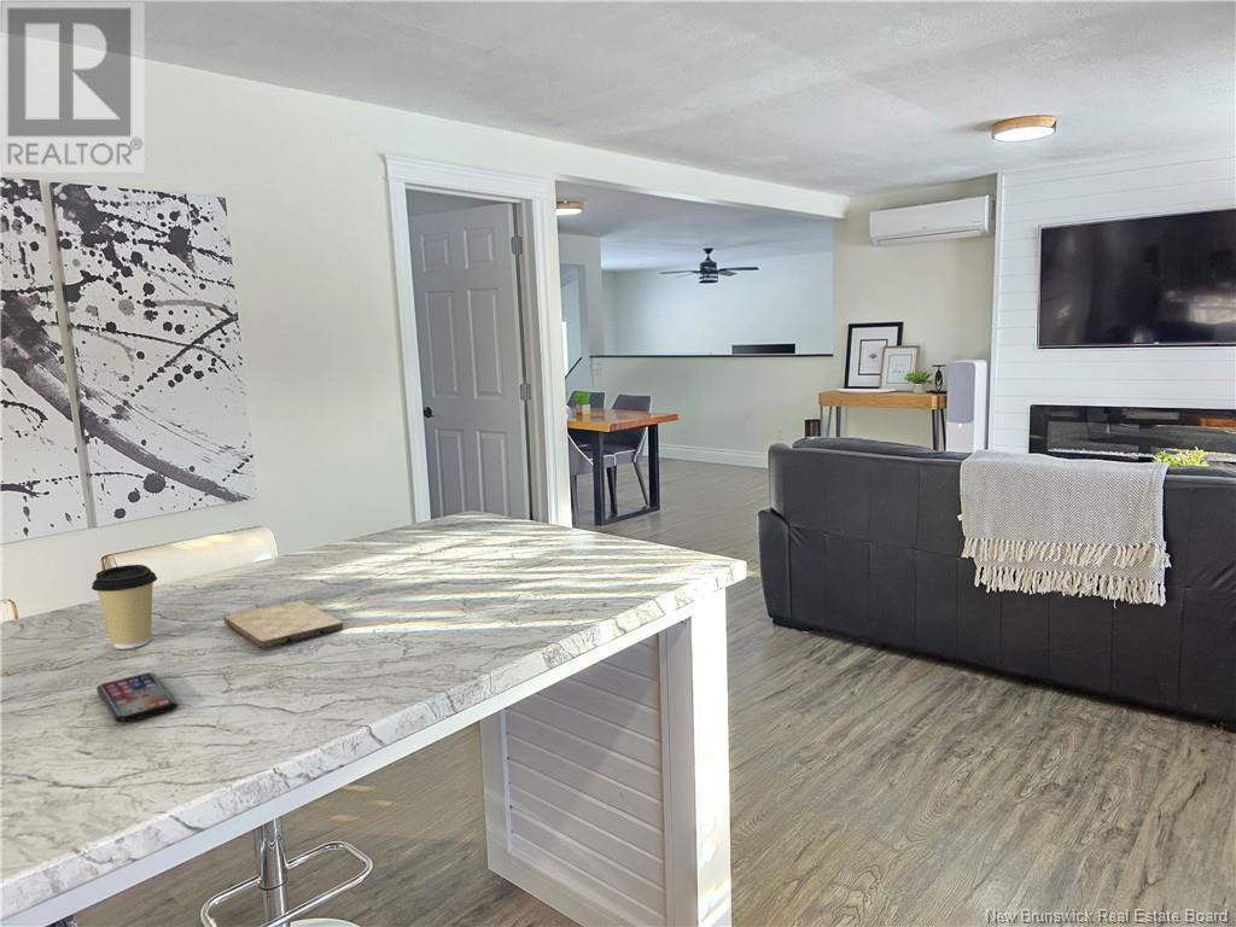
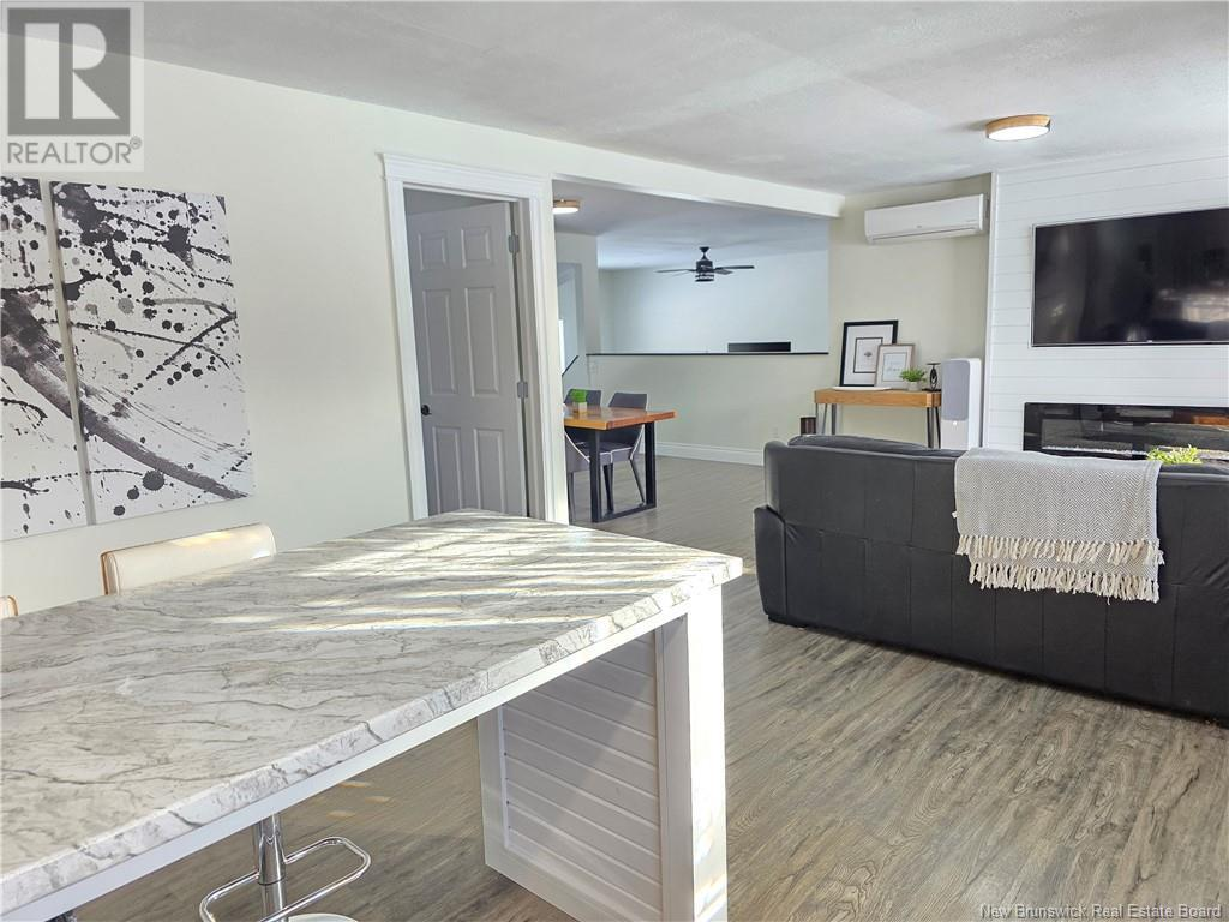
- coffee cup [91,564,158,651]
- cutting board [223,599,344,651]
- smartphone [95,671,180,724]
